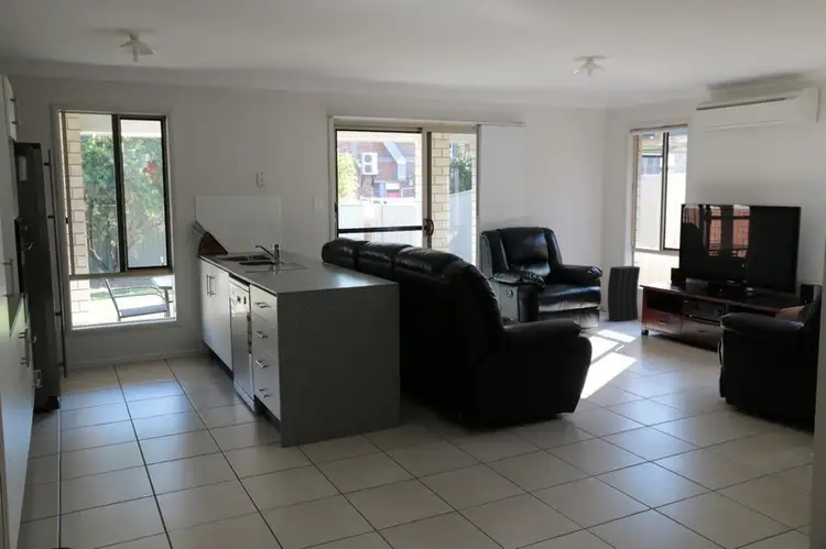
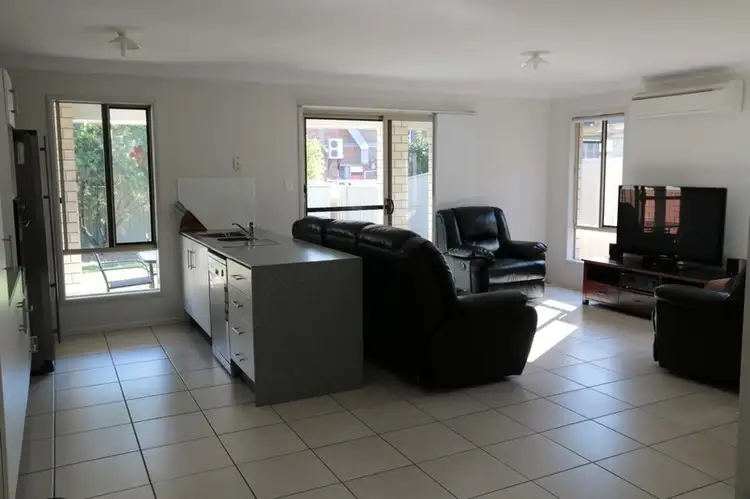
- speaker [607,265,641,322]
